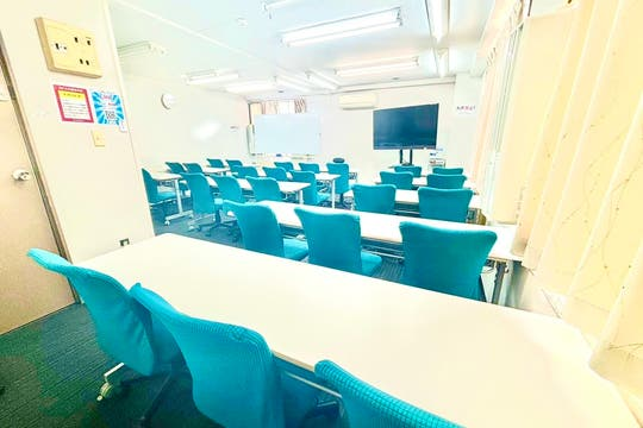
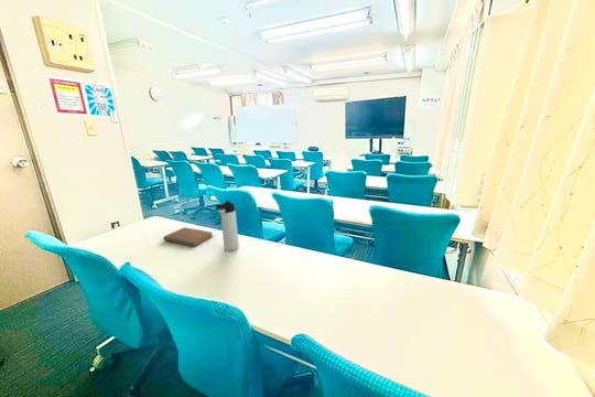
+ notebook [162,226,214,248]
+ thermos bottle [215,200,240,251]
